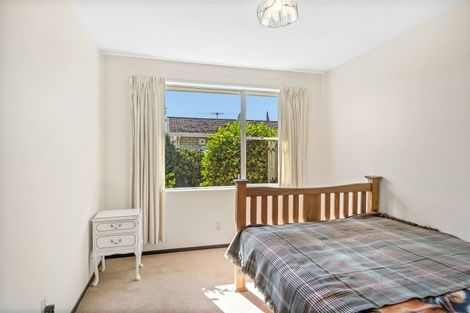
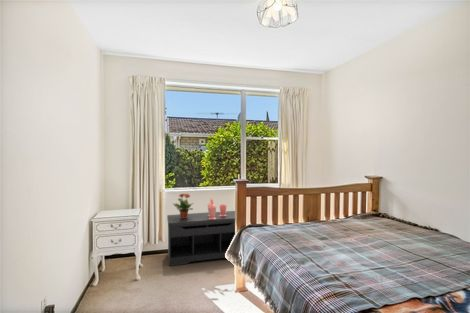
+ bench [166,210,236,267]
+ potted plant [172,193,194,218]
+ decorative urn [207,197,228,219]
